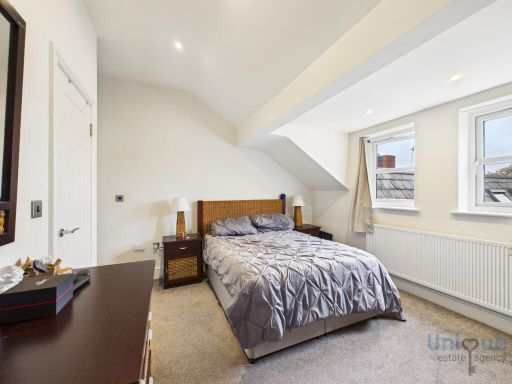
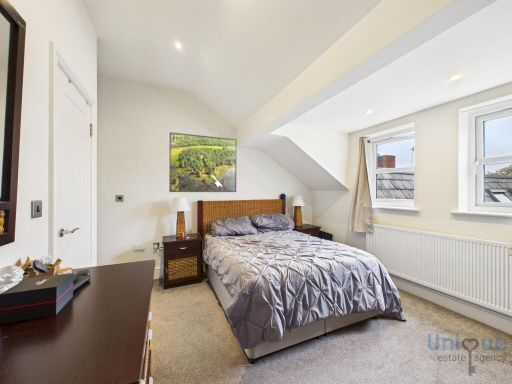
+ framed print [168,132,238,193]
